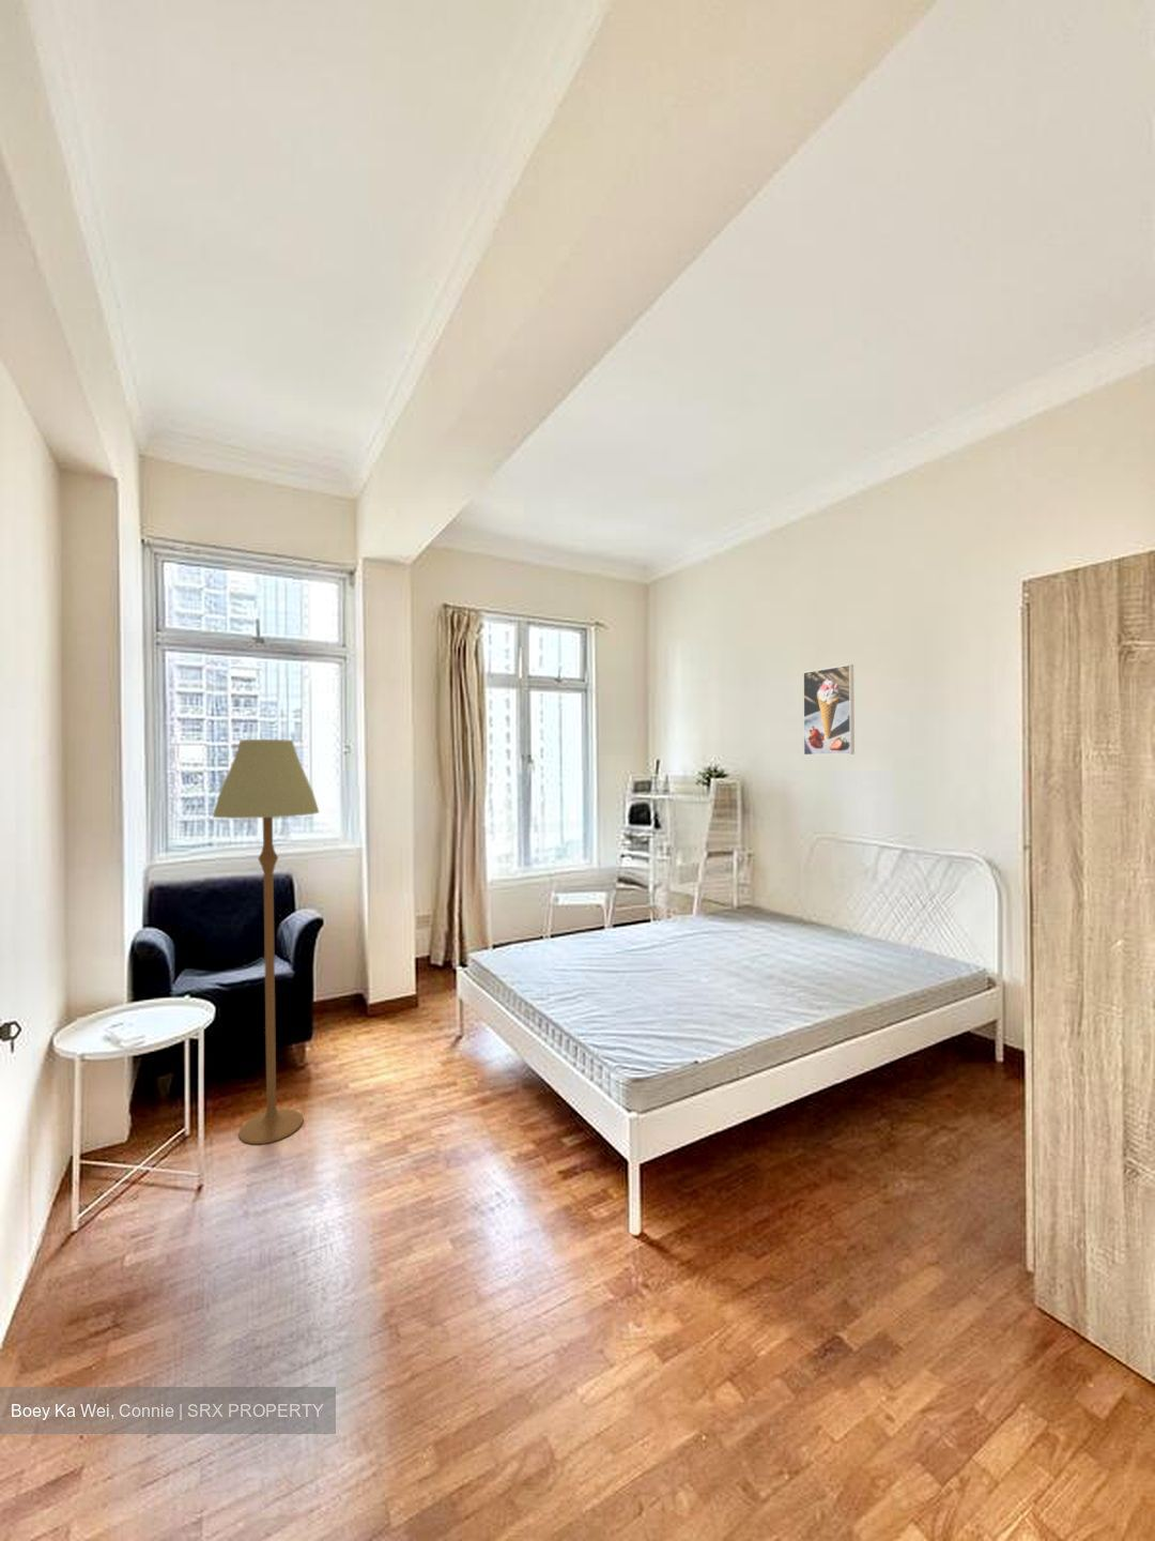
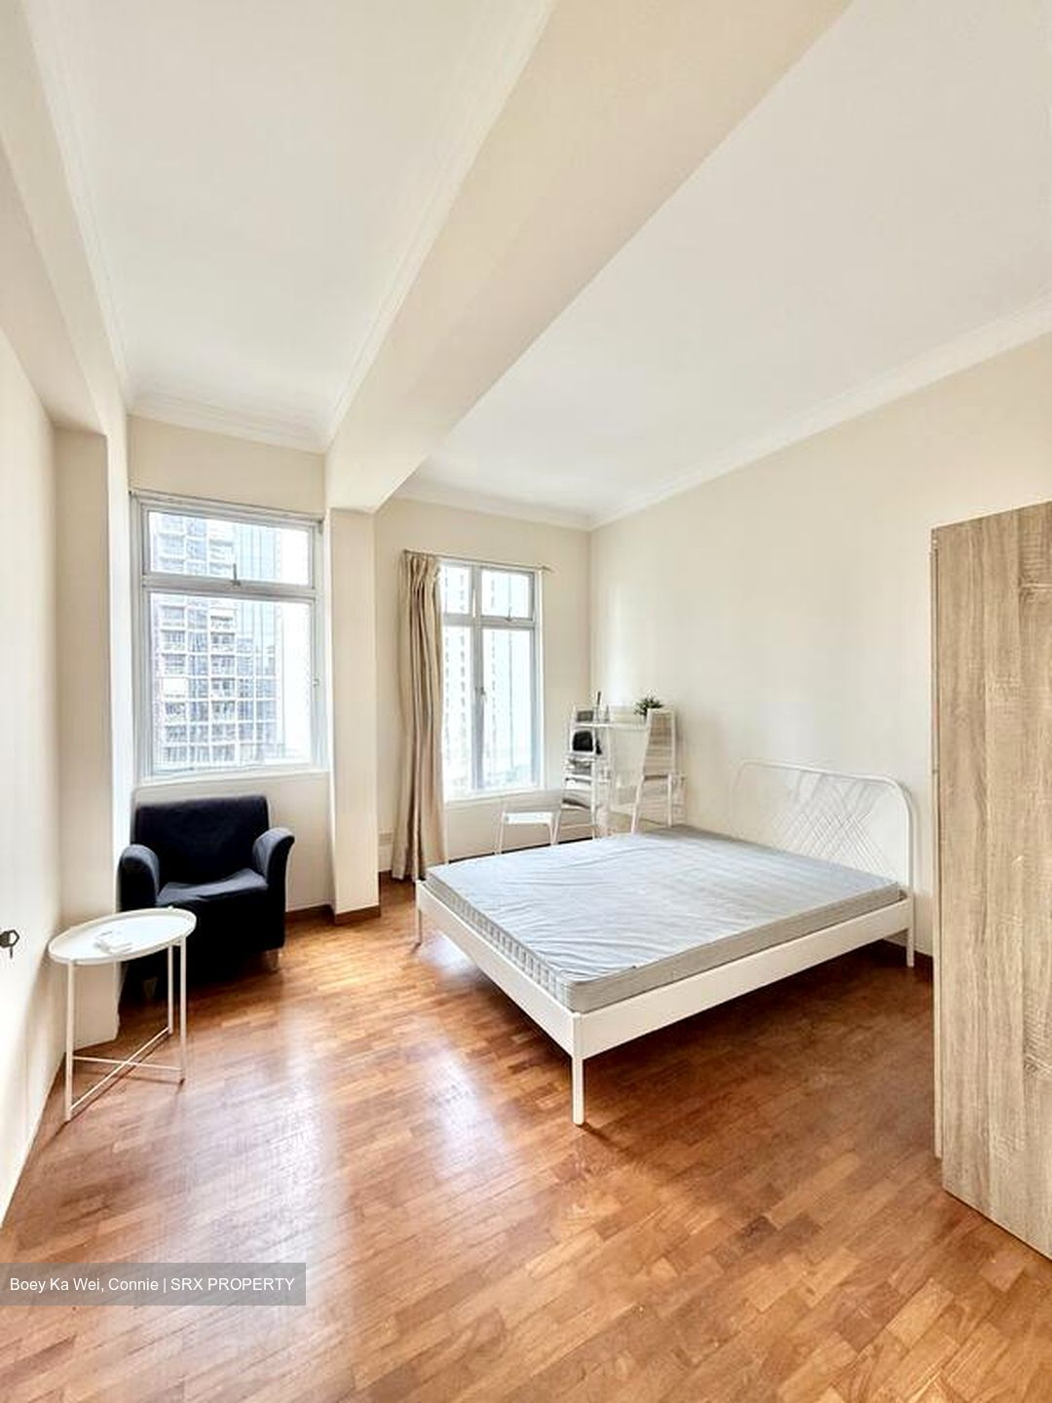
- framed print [802,664,855,757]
- floor lamp [212,739,320,1145]
